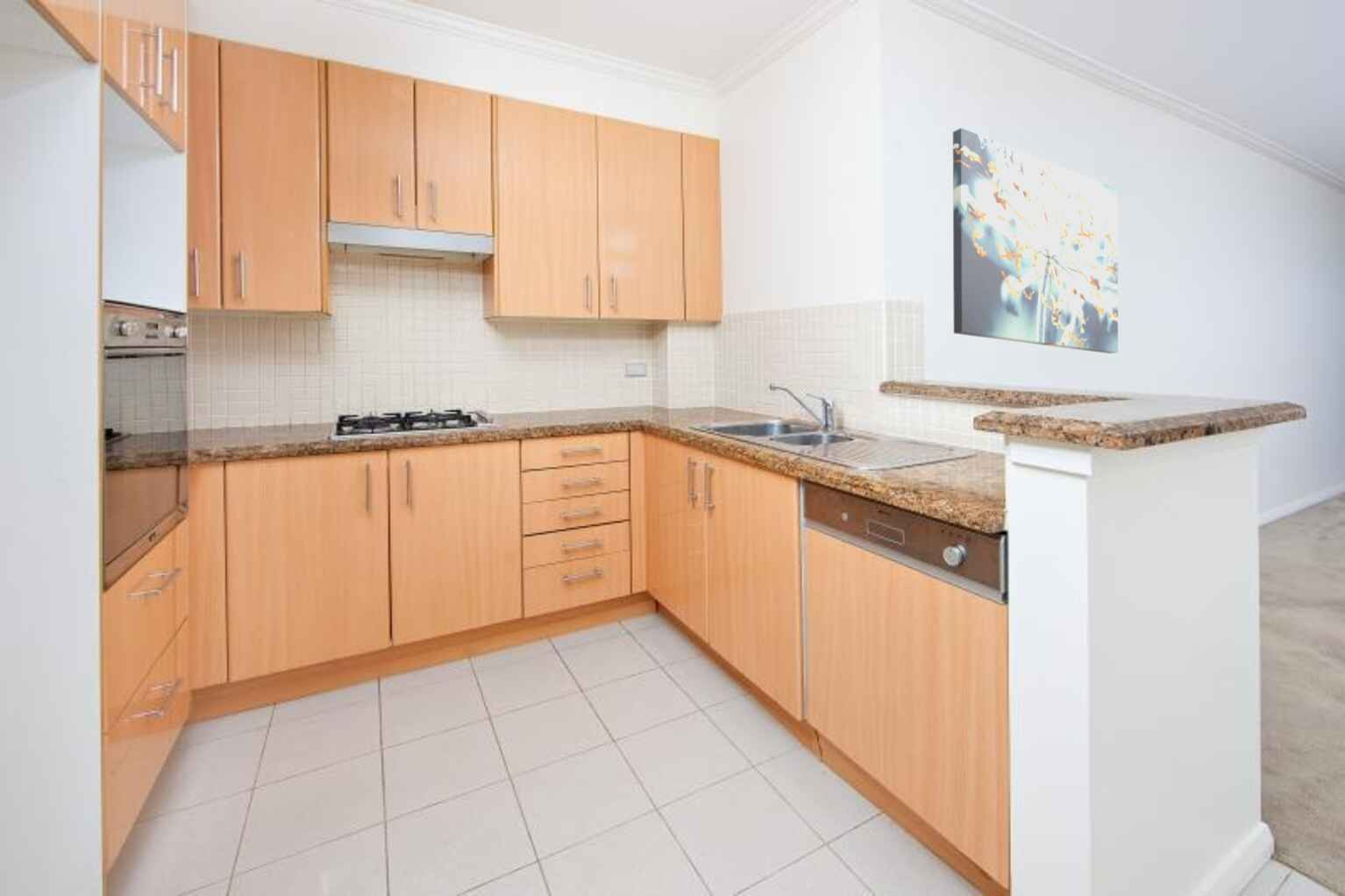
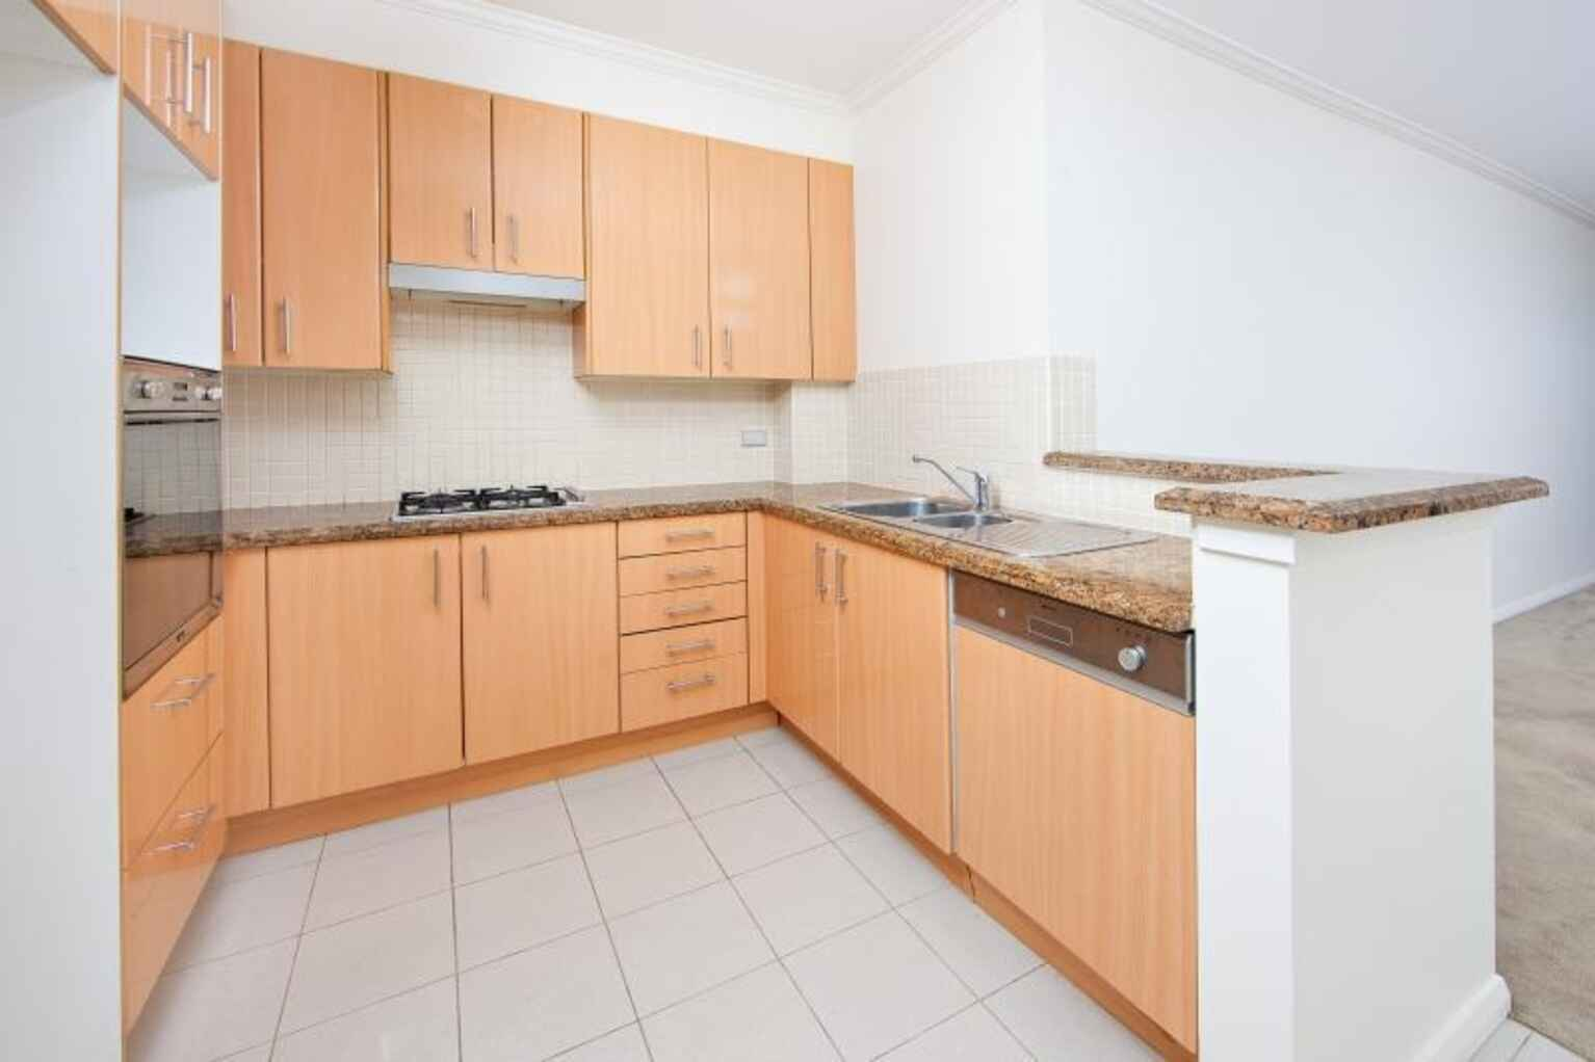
- wall art [952,127,1119,354]
